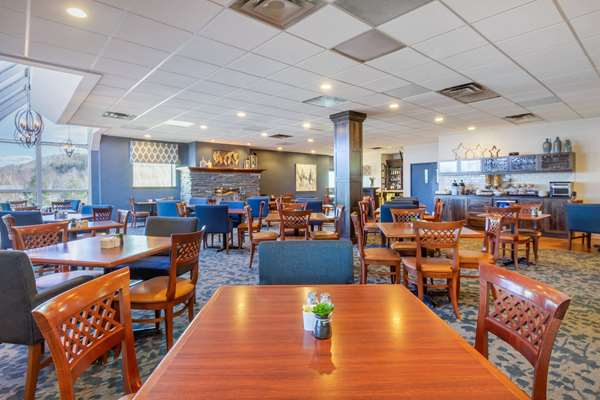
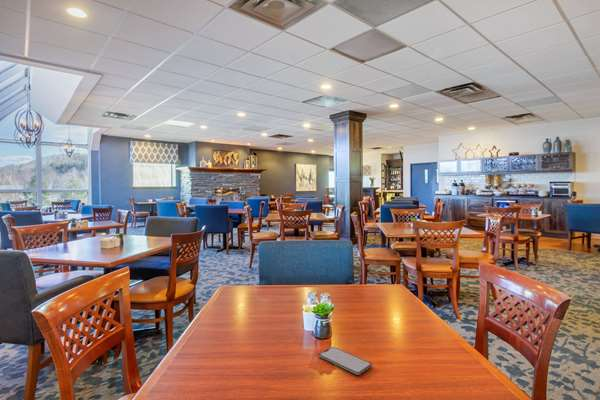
+ smartphone [318,346,373,376]
